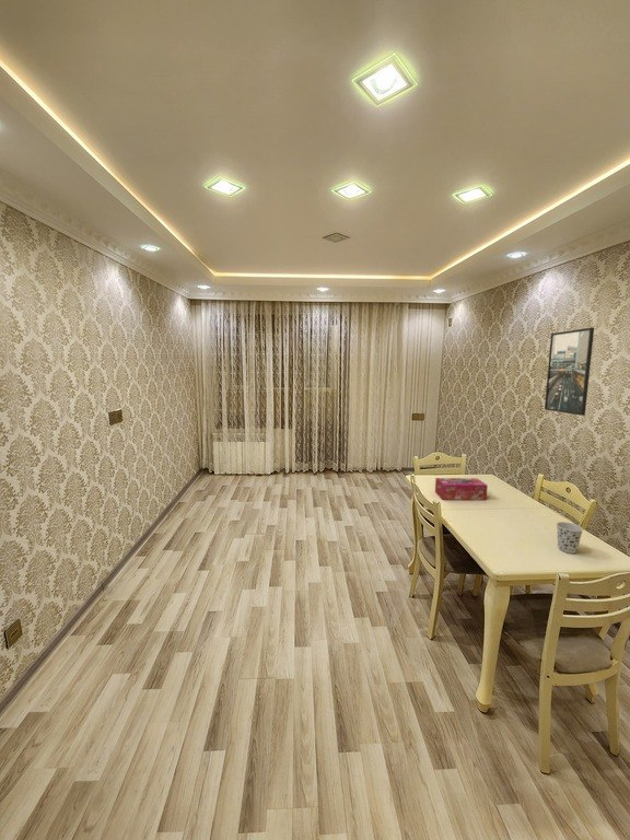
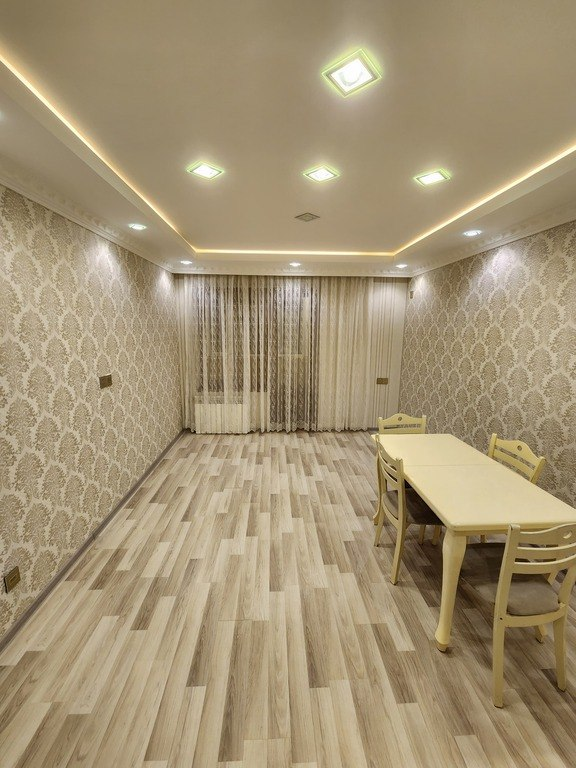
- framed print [544,327,595,417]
- cup [556,521,584,555]
- tissue box [434,477,489,501]
